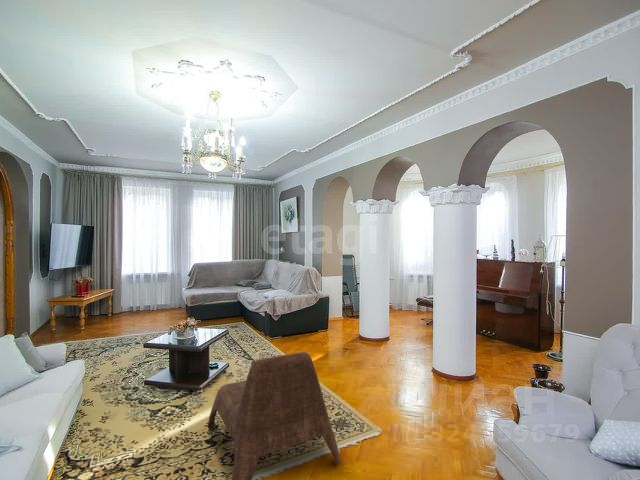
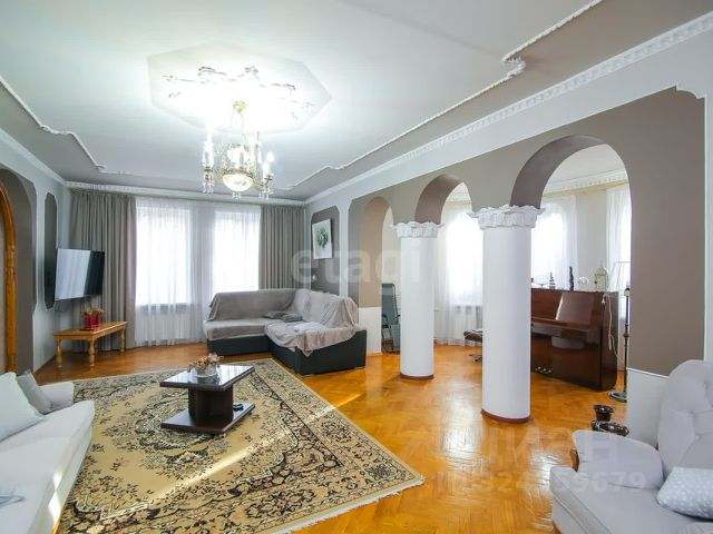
- lounge chair [207,351,341,480]
